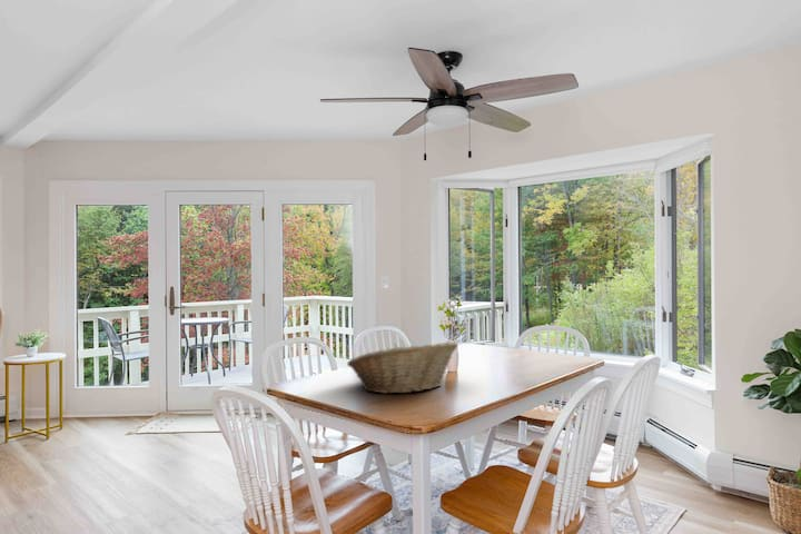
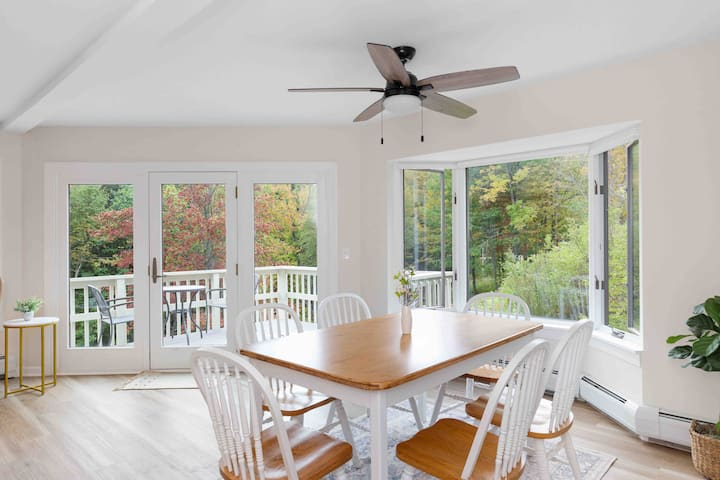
- fruit basket [346,340,459,395]
